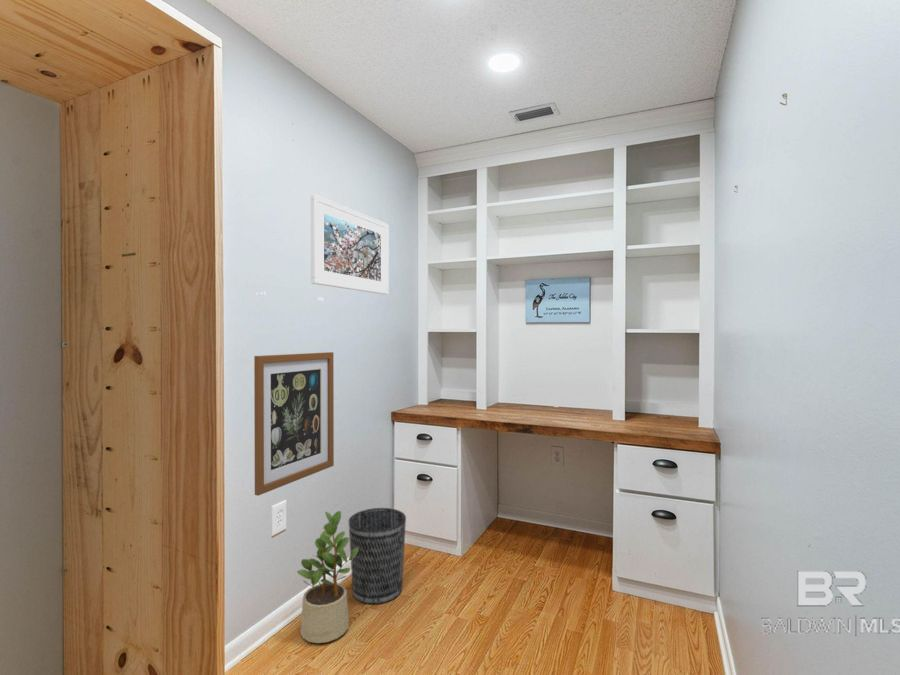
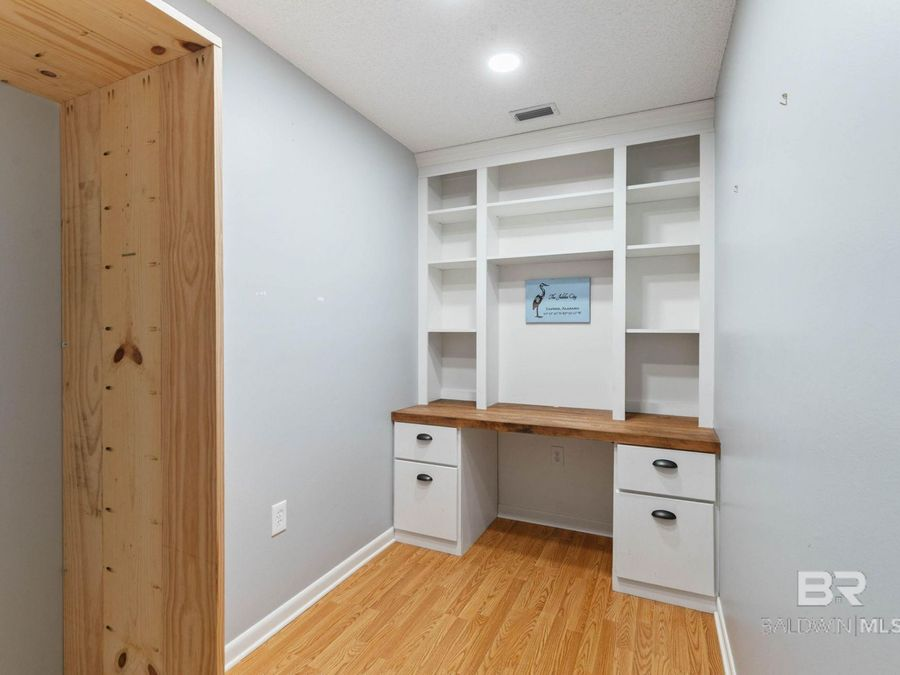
- wall art [253,351,335,497]
- wastebasket [348,507,407,605]
- potted plant [296,510,358,644]
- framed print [310,194,389,296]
